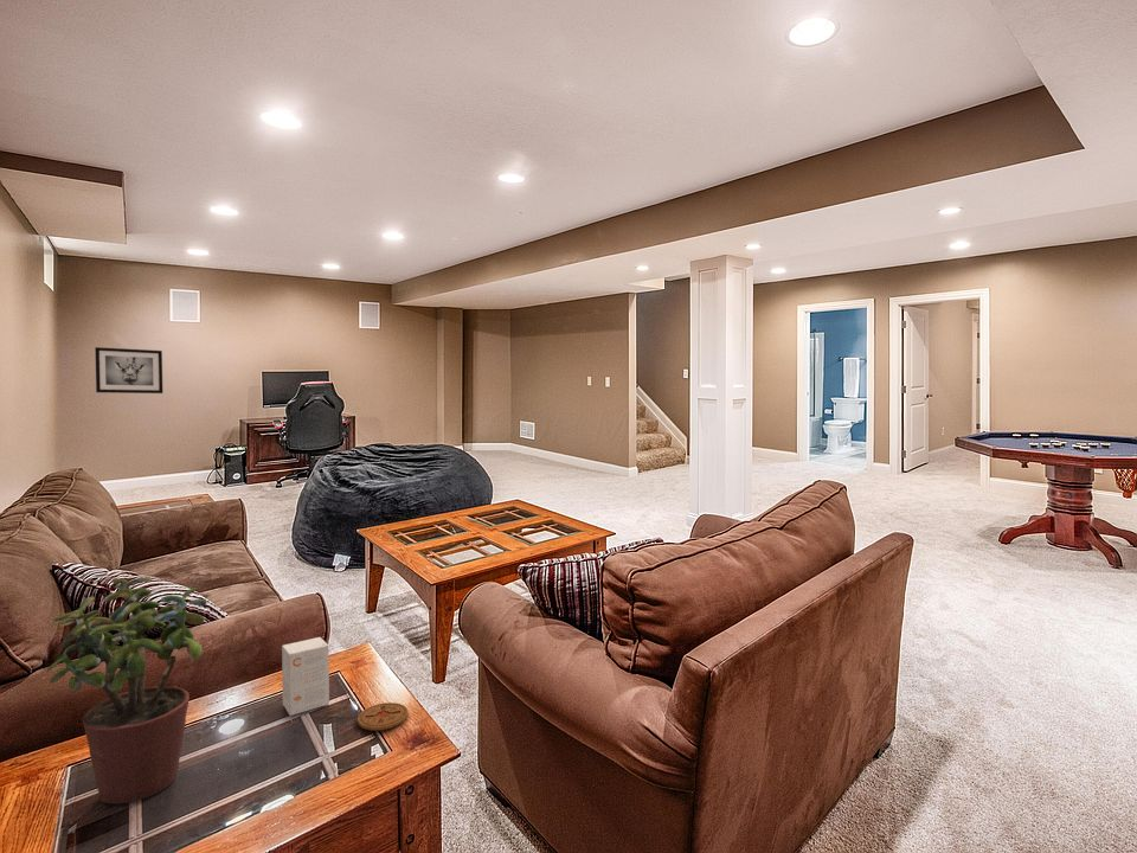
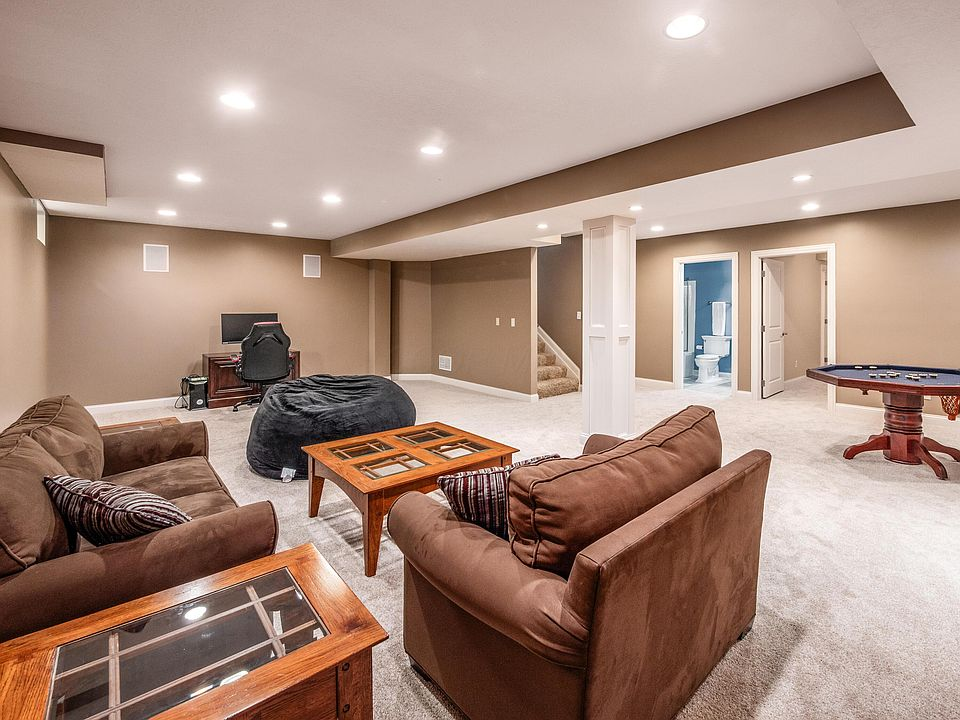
- coaster [356,701,410,731]
- small box [281,636,330,717]
- potted plant [46,576,208,806]
- wall art [94,346,163,395]
